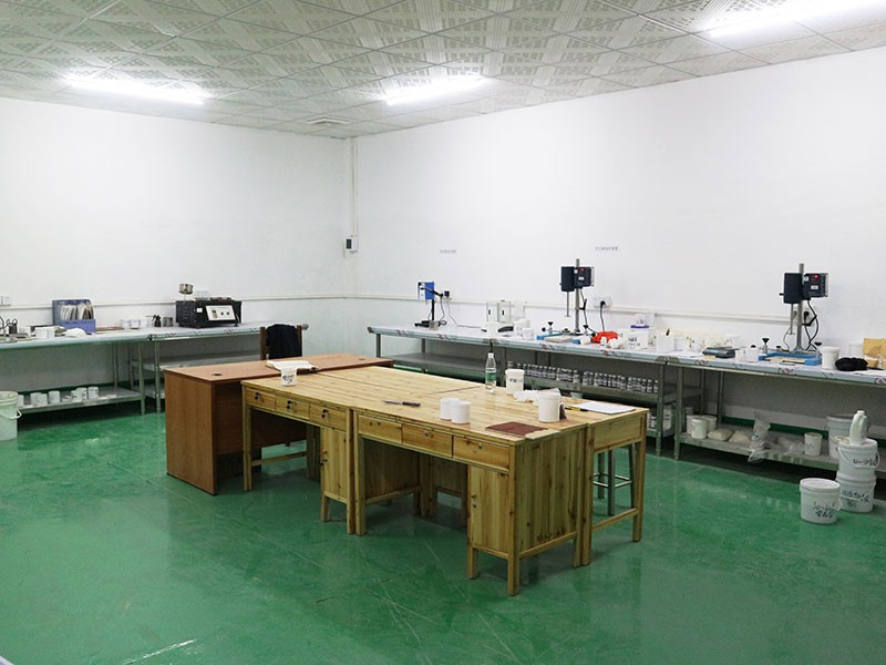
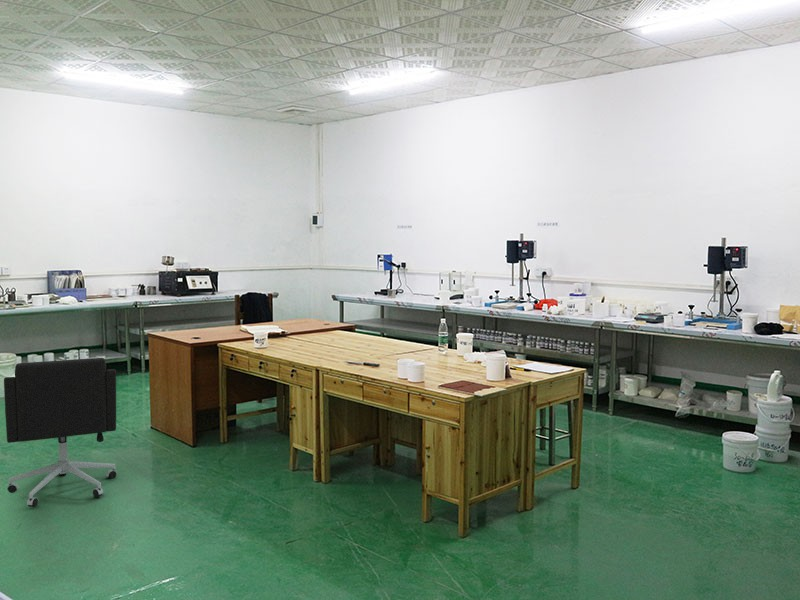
+ office chair [3,357,118,508]
